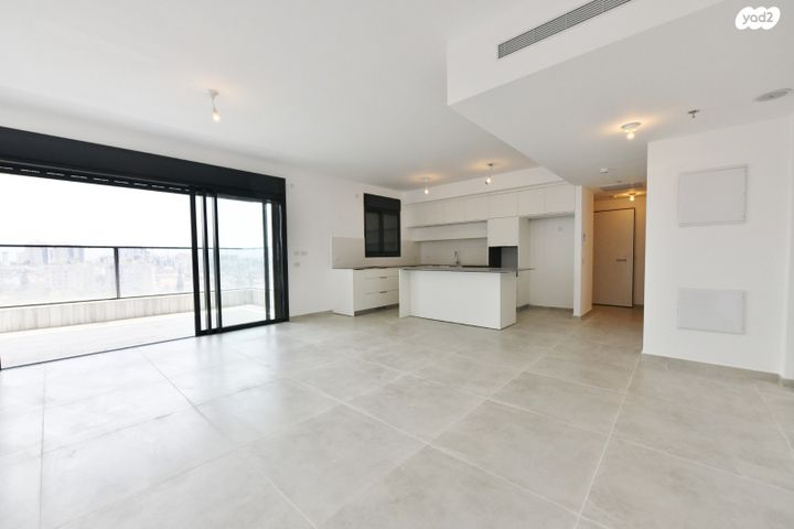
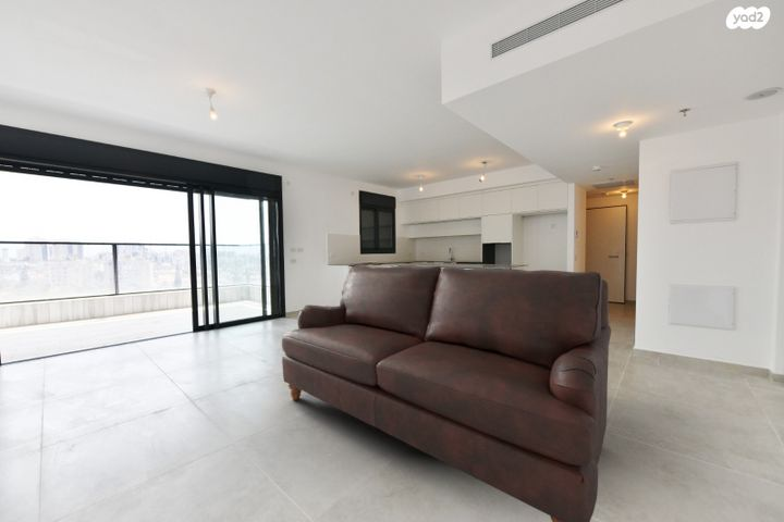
+ sofa [281,264,612,522]
